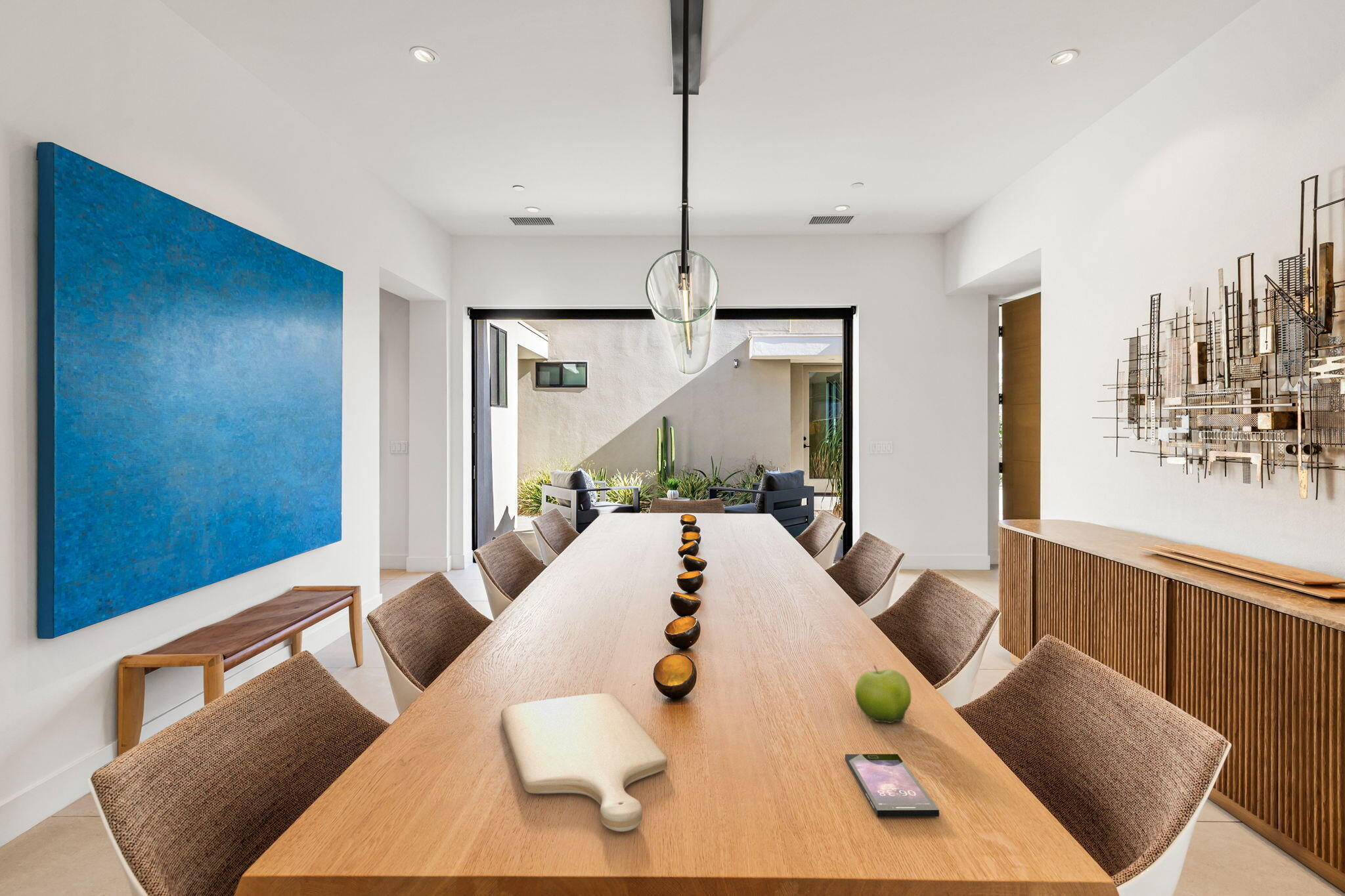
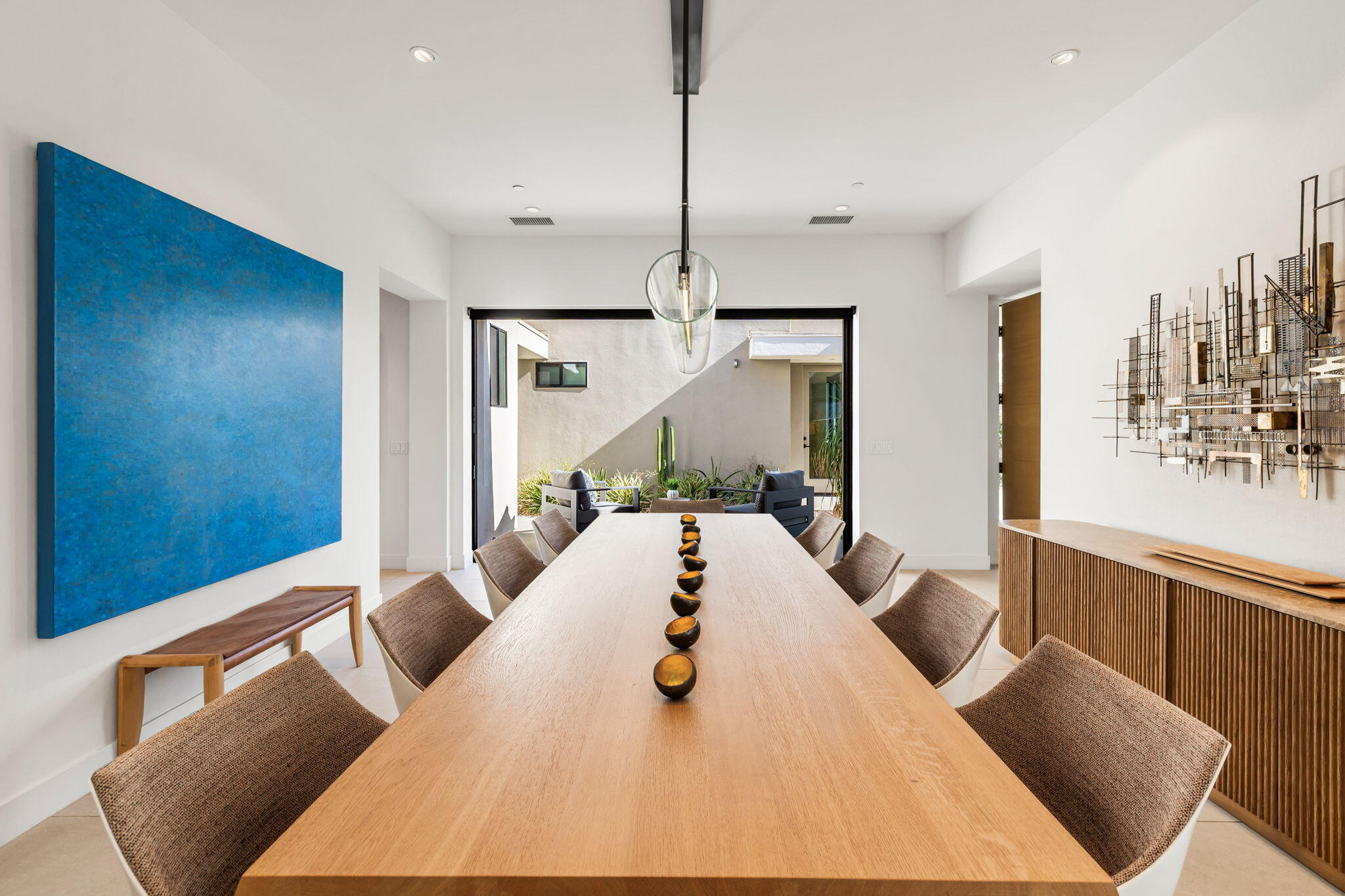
- fruit [854,664,912,724]
- smartphone [845,754,940,818]
- chopping board [500,693,668,832]
